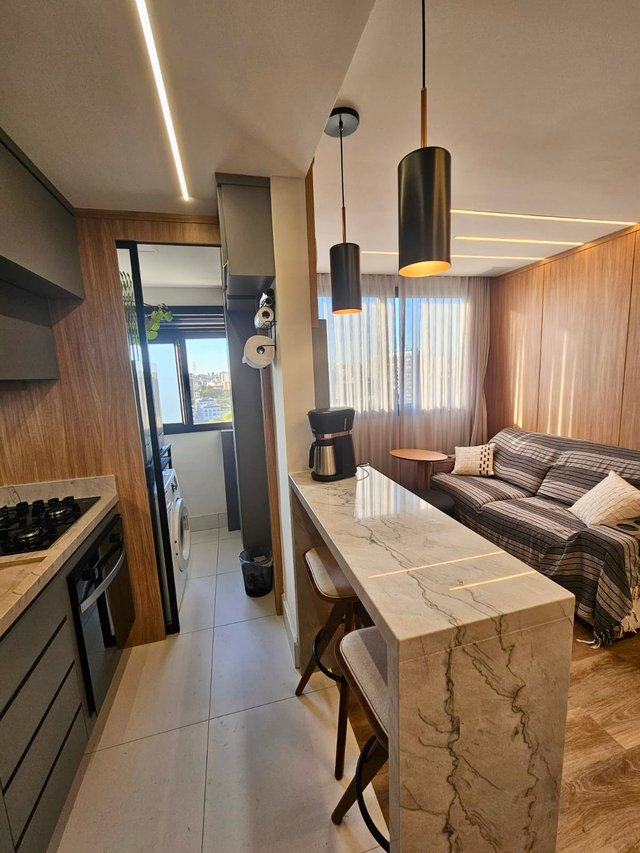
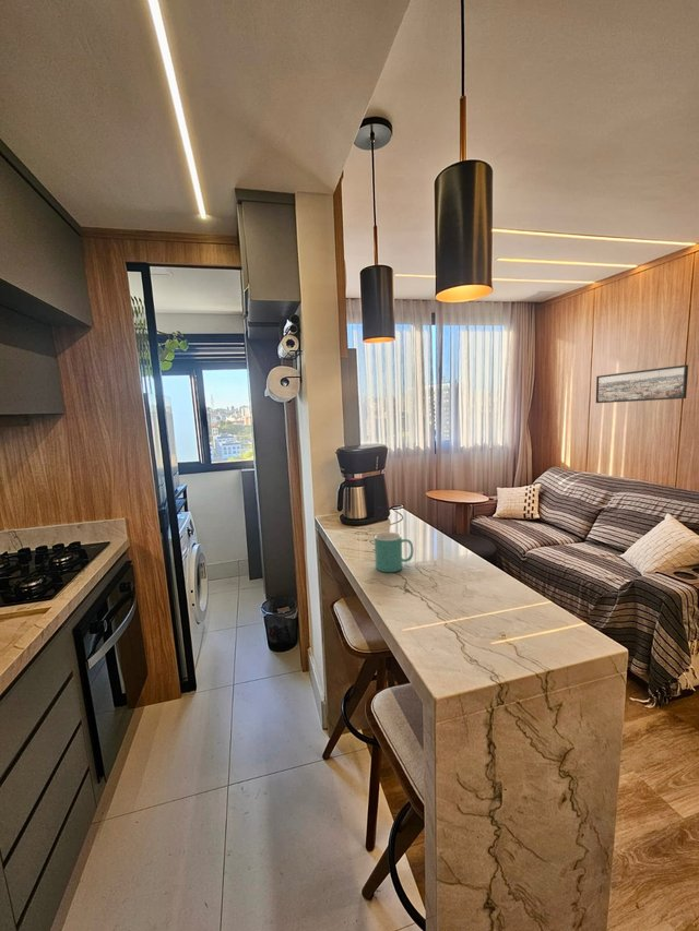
+ mug [374,532,414,573]
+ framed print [595,363,689,404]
